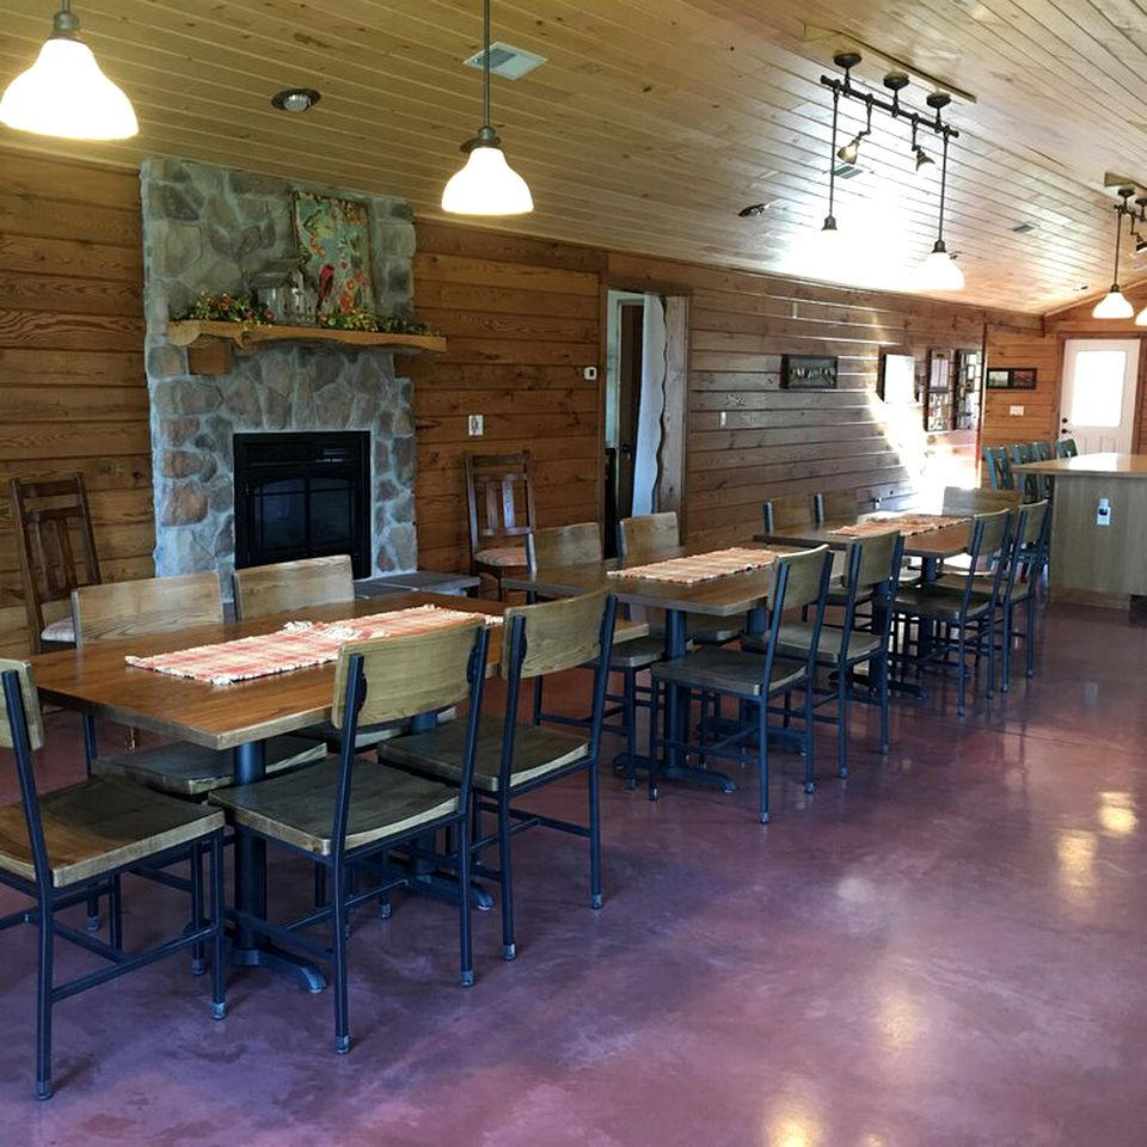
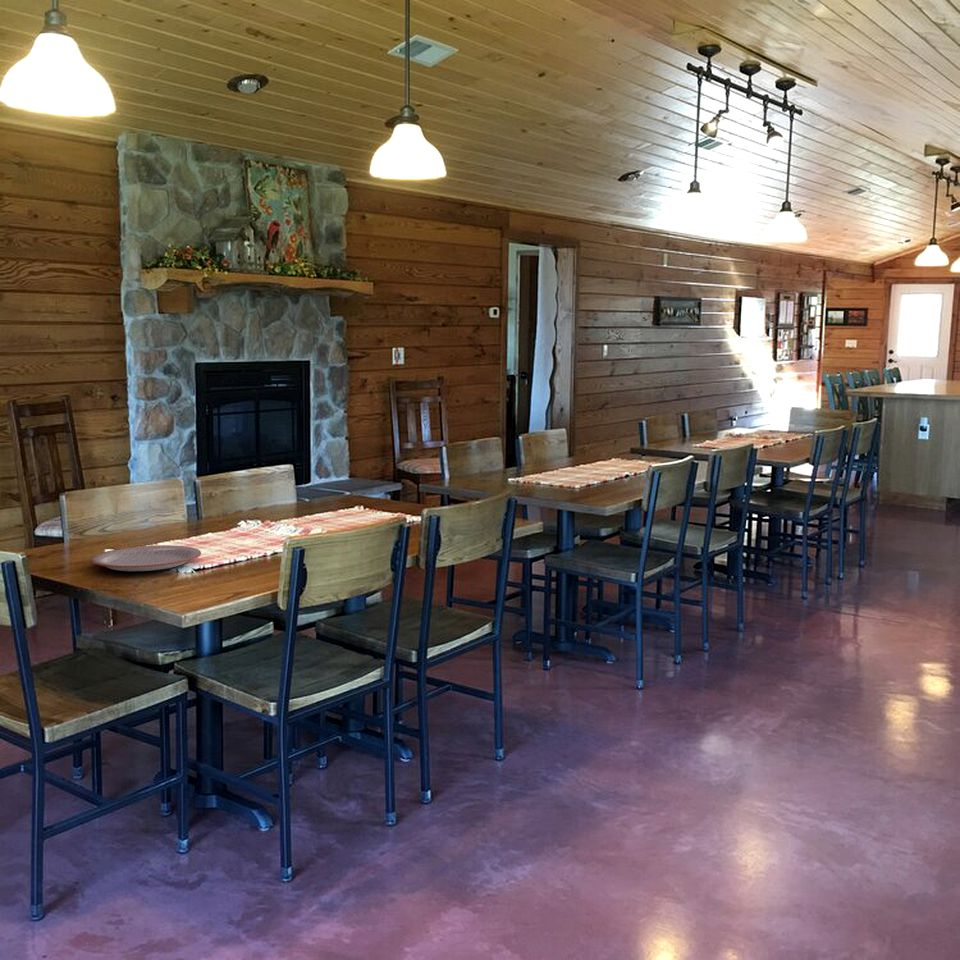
+ plate [90,544,202,572]
